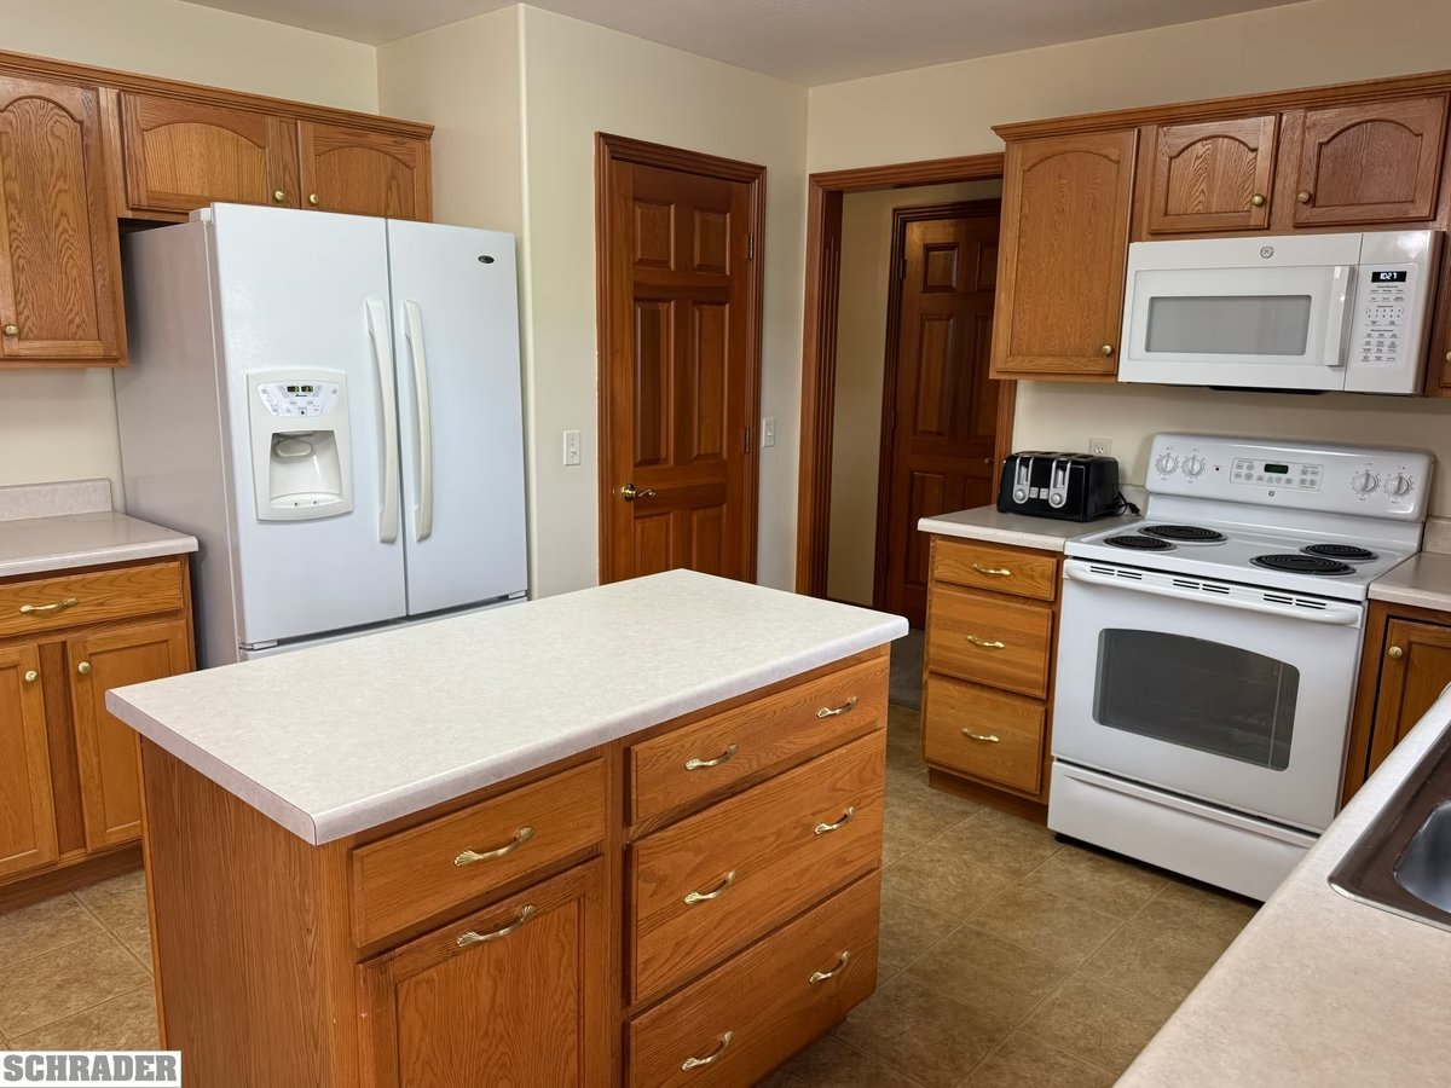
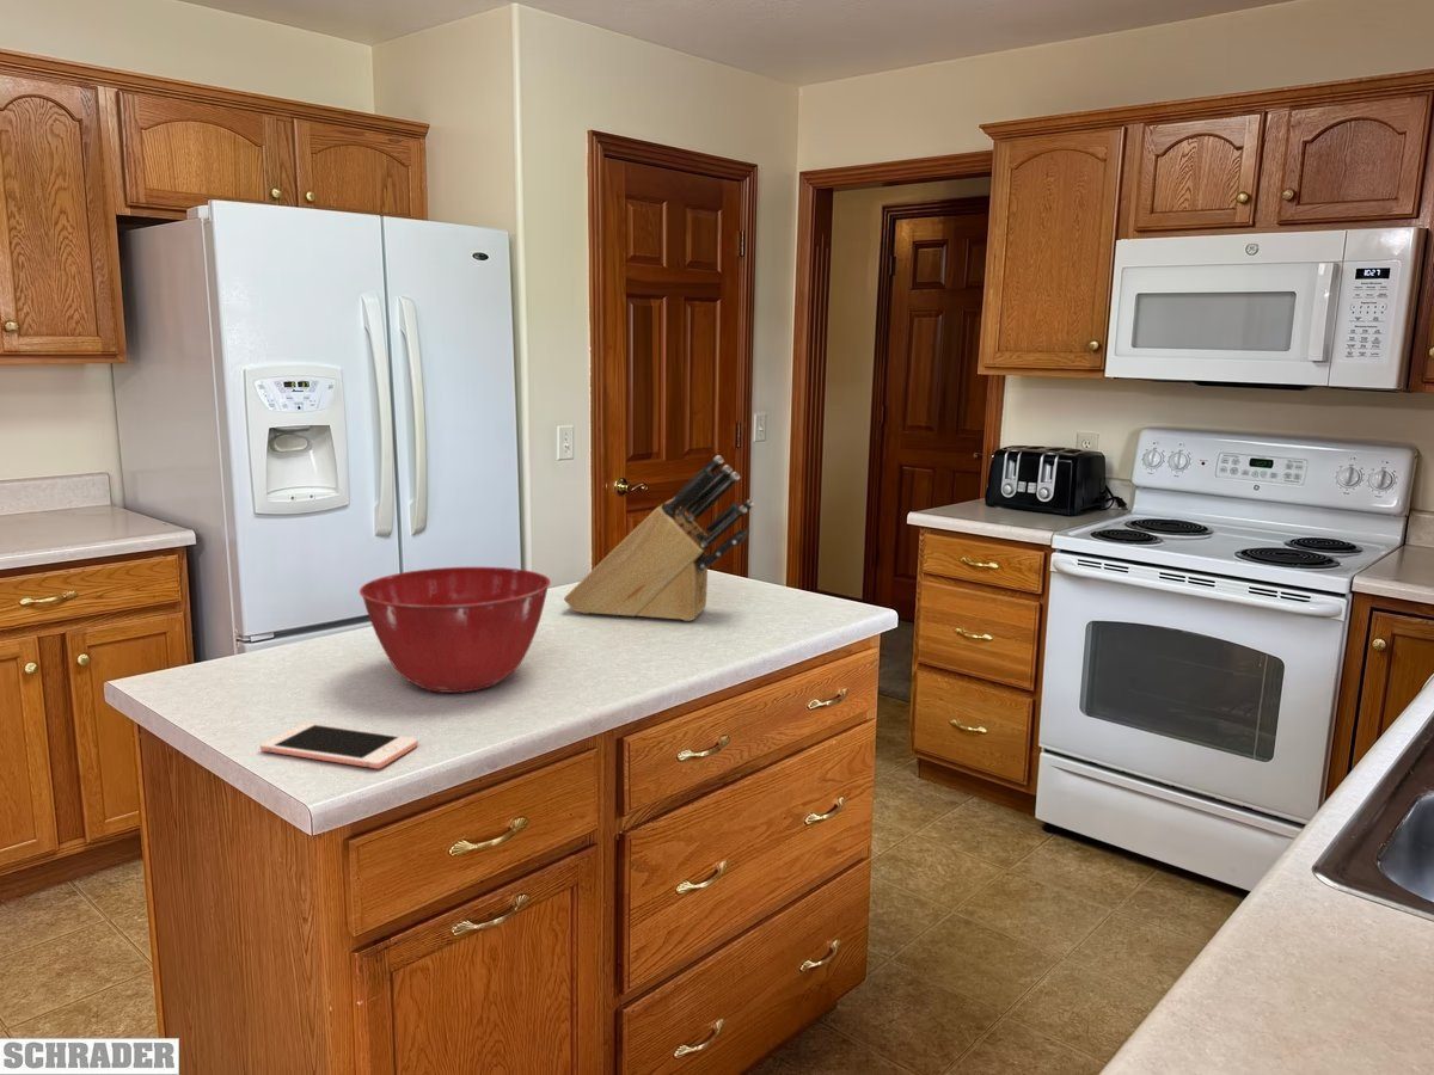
+ mixing bowl [358,566,552,694]
+ cell phone [259,721,419,769]
+ knife block [563,454,755,622]
